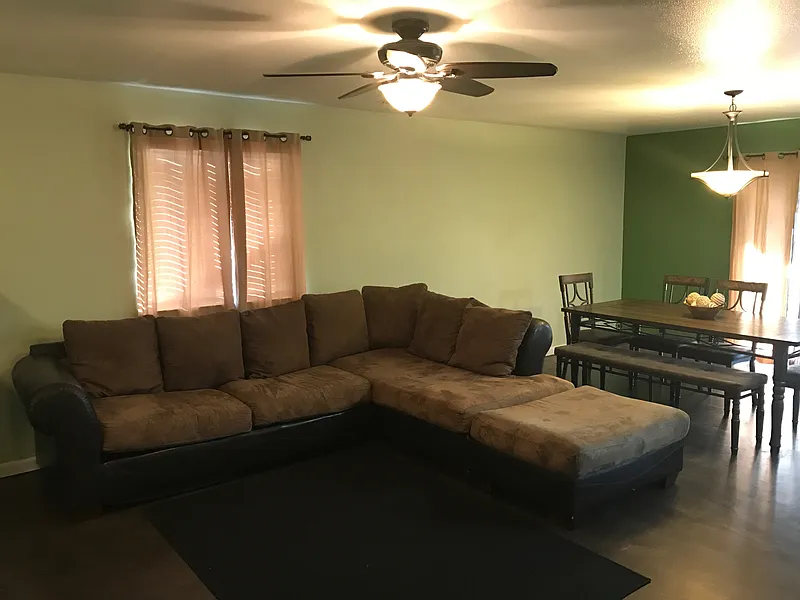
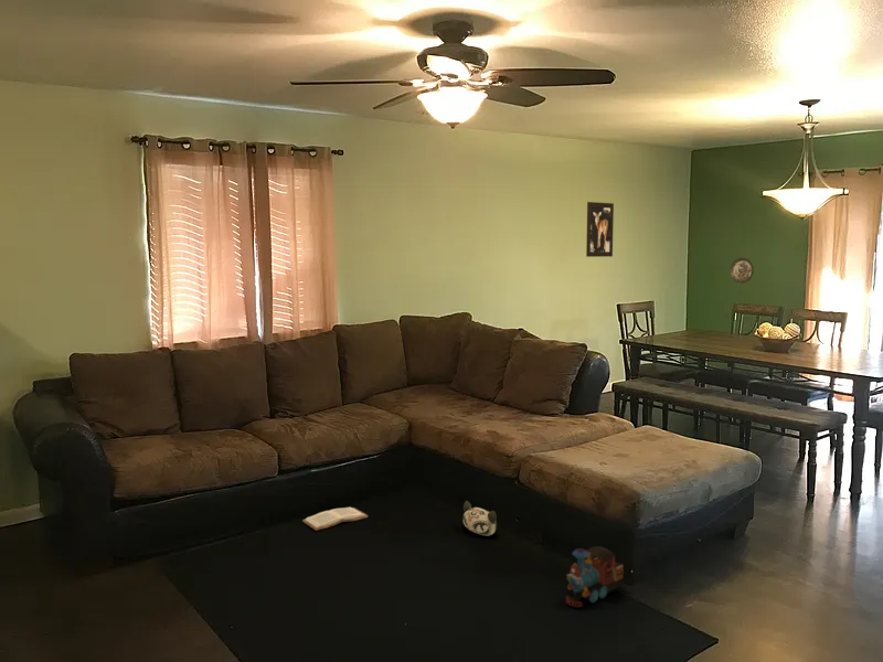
+ plush toy [461,500,498,537]
+ decorative plate [730,257,755,285]
+ wall art [585,201,615,258]
+ toy train [565,545,624,608]
+ book [301,506,369,532]
